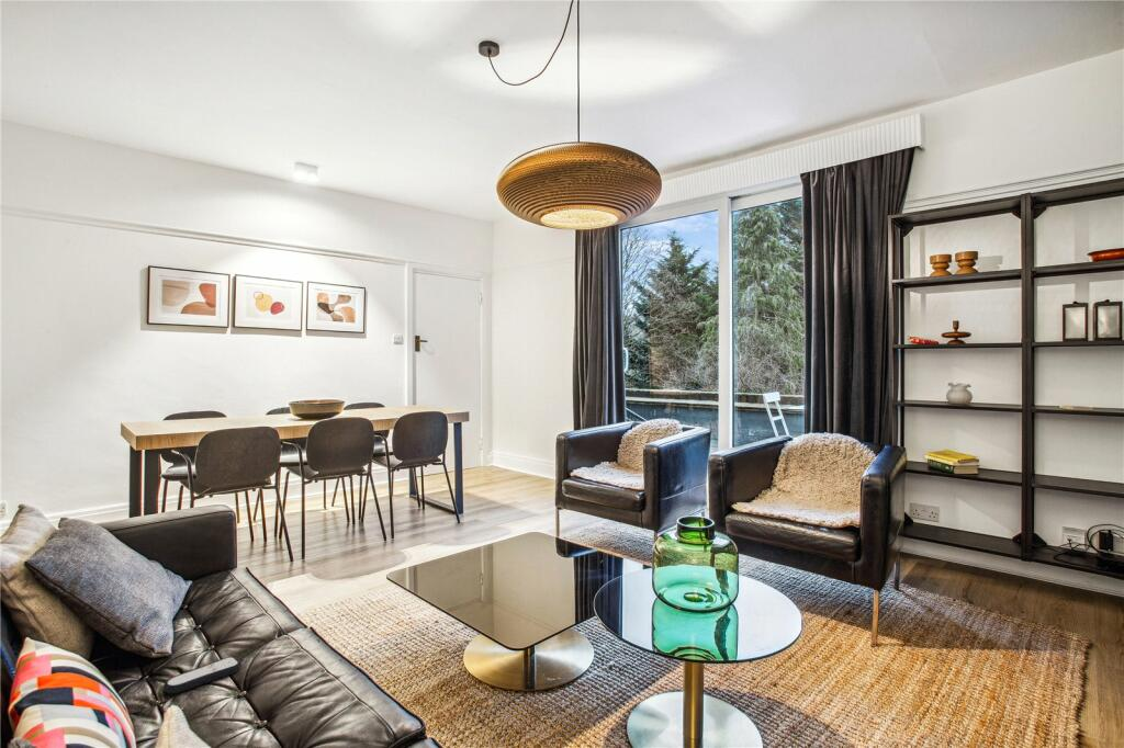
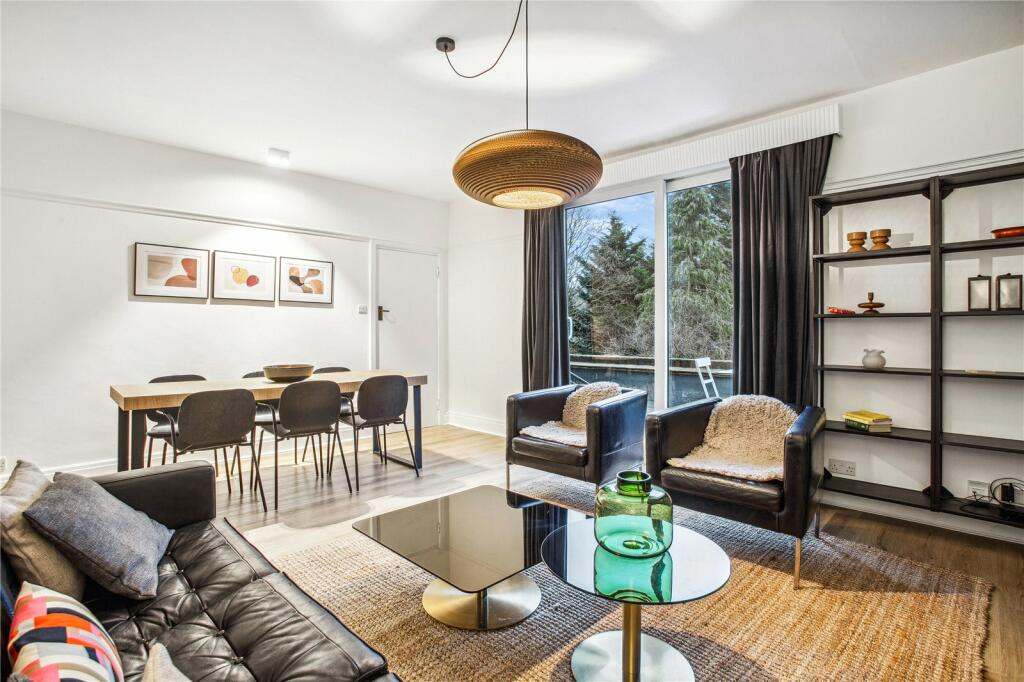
- remote control [162,656,243,694]
